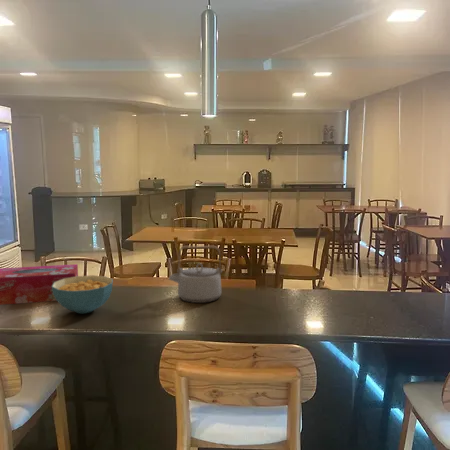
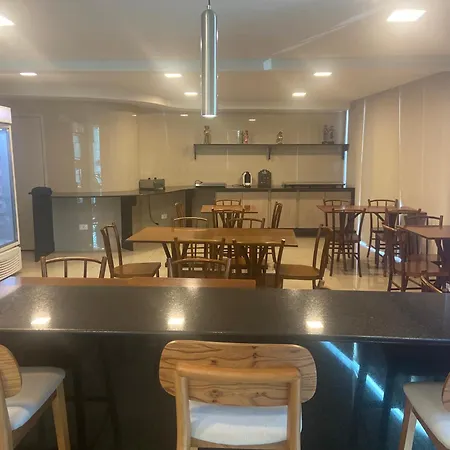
- tissue box [0,263,79,306]
- teapot [167,245,223,304]
- cereal bowl [52,274,114,314]
